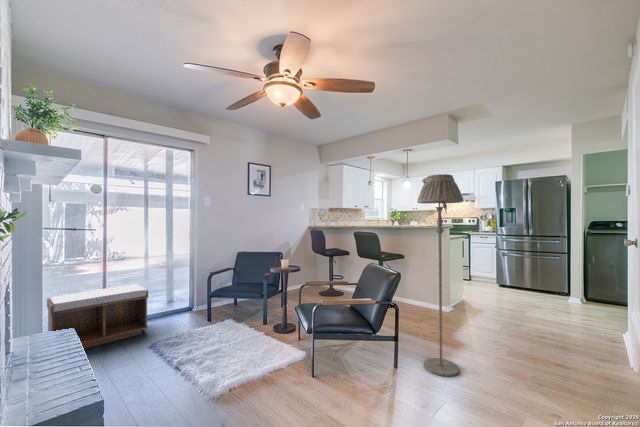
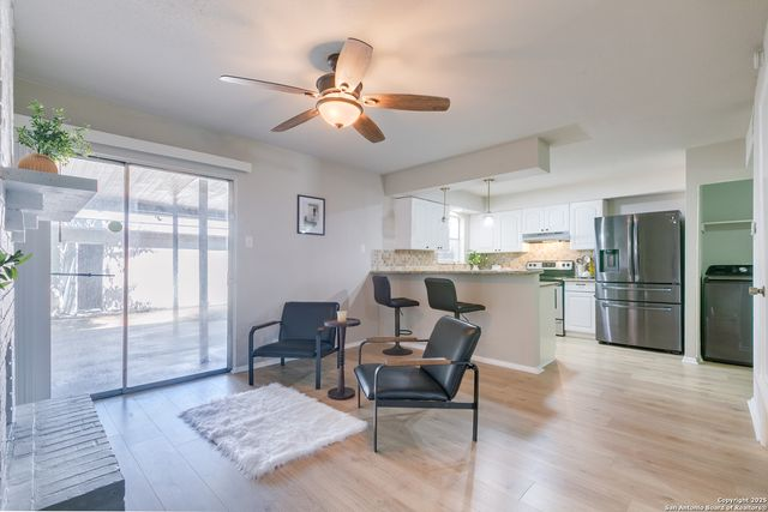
- bench [46,283,149,350]
- floor lamp [416,173,464,378]
